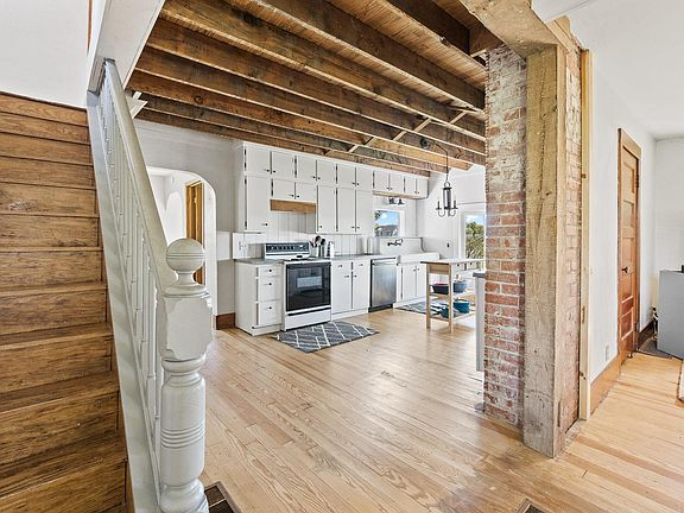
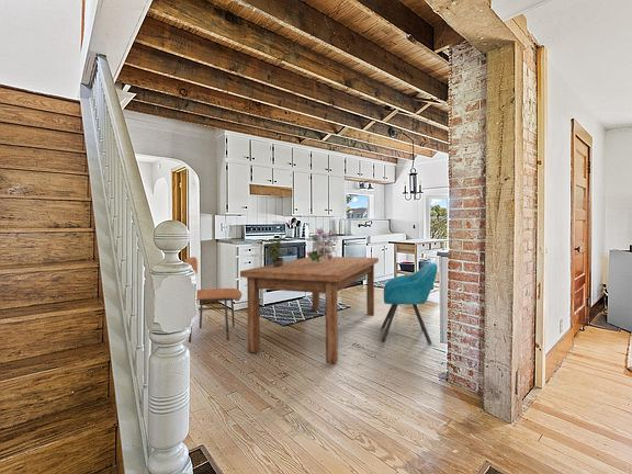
+ chair [381,262,439,345]
+ potted plant [260,233,293,267]
+ dining table [239,256,380,365]
+ bouquet [304,223,340,263]
+ chair [183,256,244,343]
